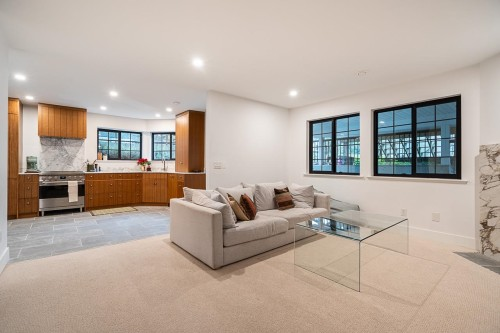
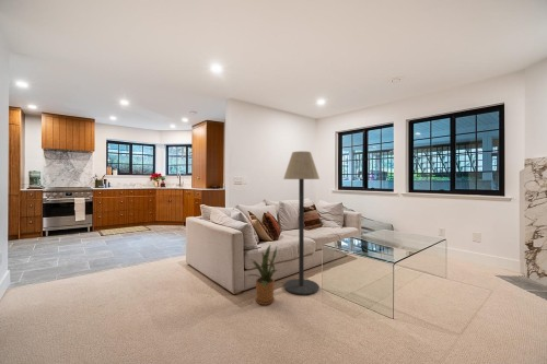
+ floor lamp [282,150,321,296]
+ house plant [246,245,279,306]
